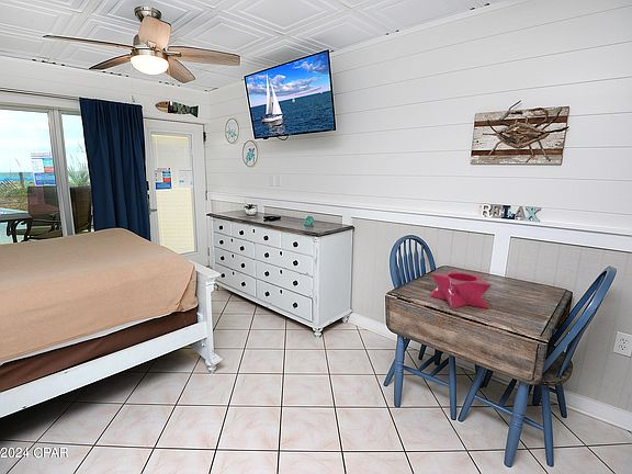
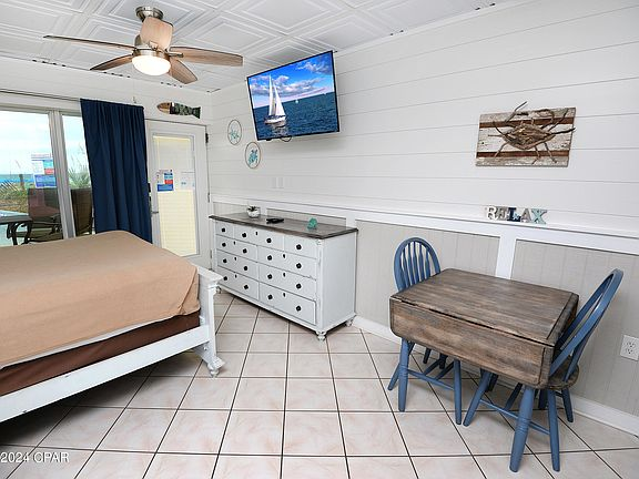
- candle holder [429,268,493,309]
